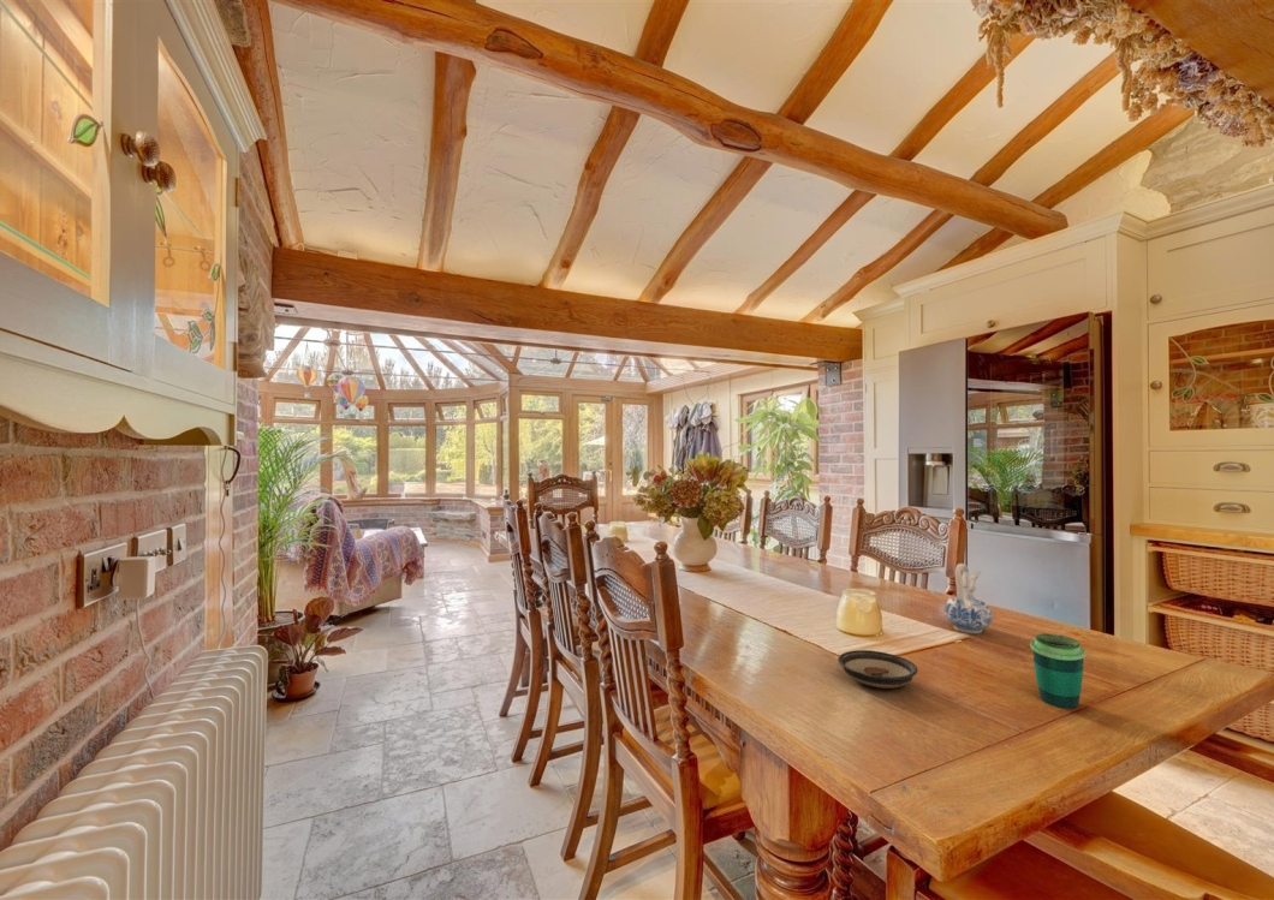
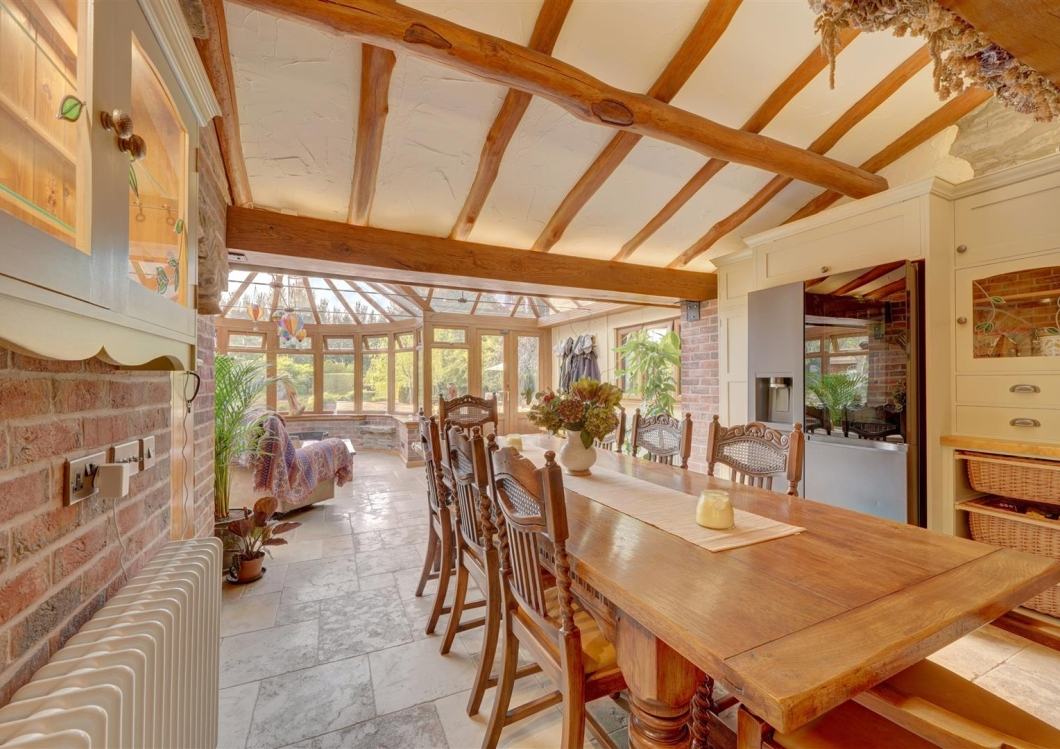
- saucer [837,649,918,690]
- ceramic pitcher [943,562,994,634]
- cup [1029,632,1087,710]
